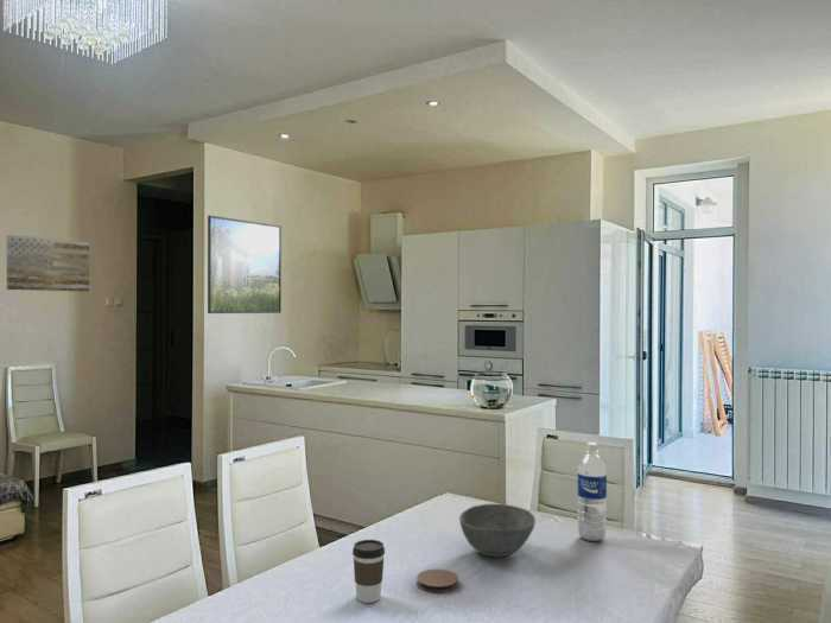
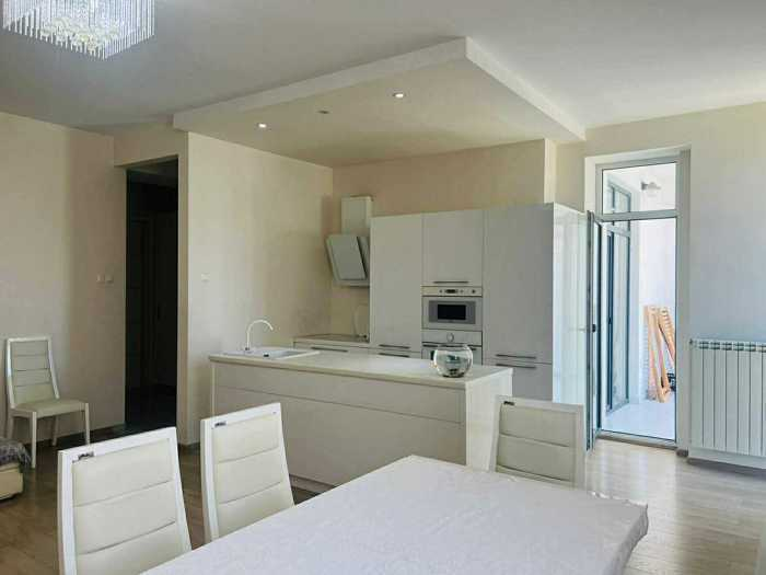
- coffee cup [351,539,386,604]
- wall art [6,234,90,293]
- bowl [458,503,537,558]
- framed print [207,215,283,314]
- coaster [415,567,459,593]
- water bottle [577,441,608,542]
